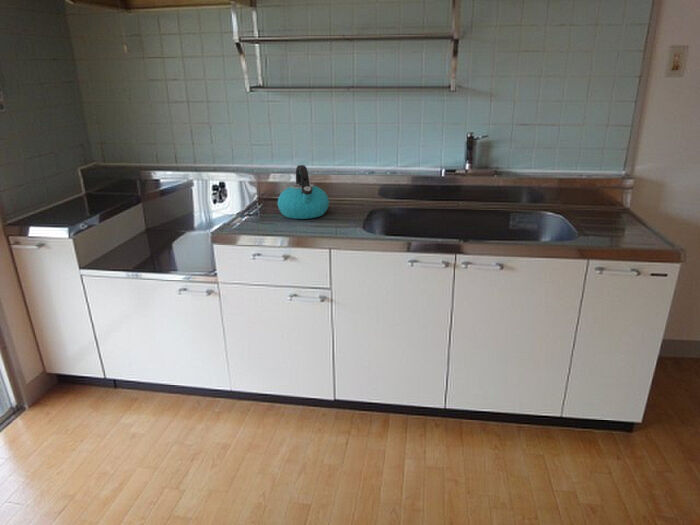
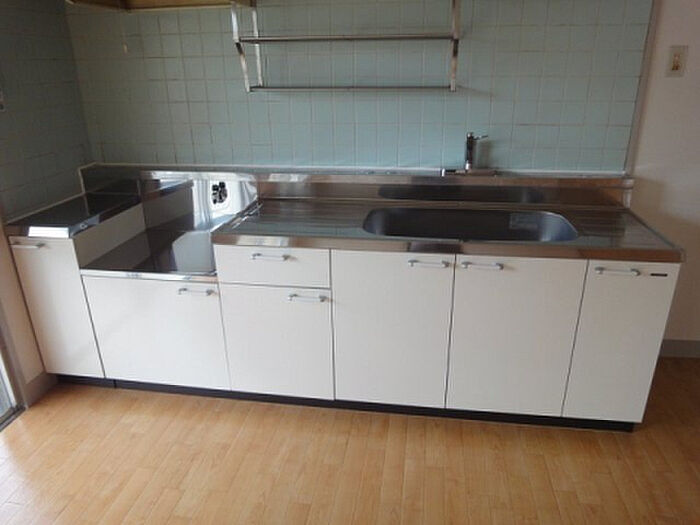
- kettle [277,164,330,220]
